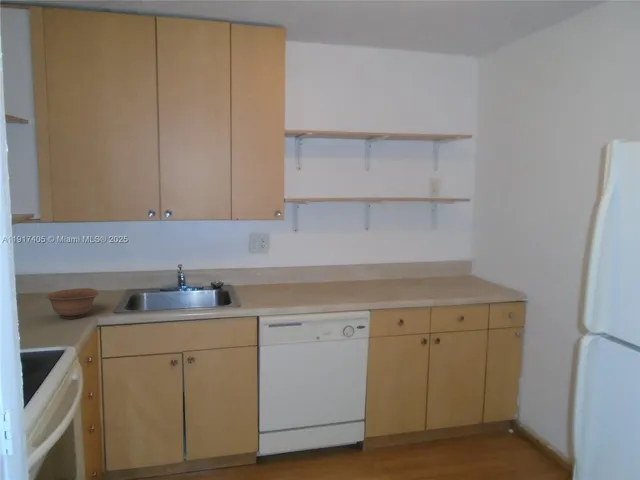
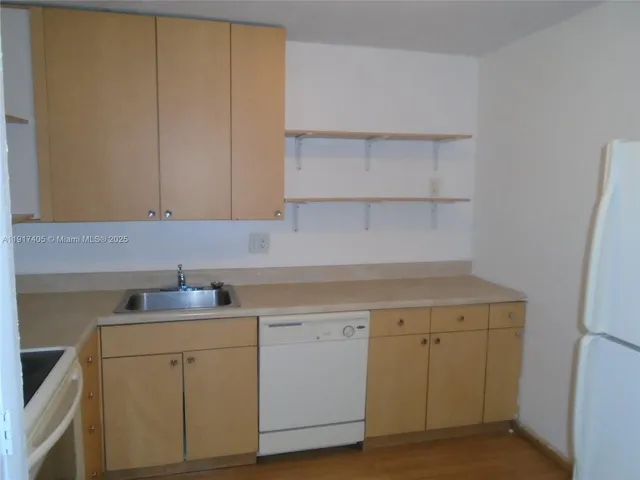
- bowl [44,287,100,320]
